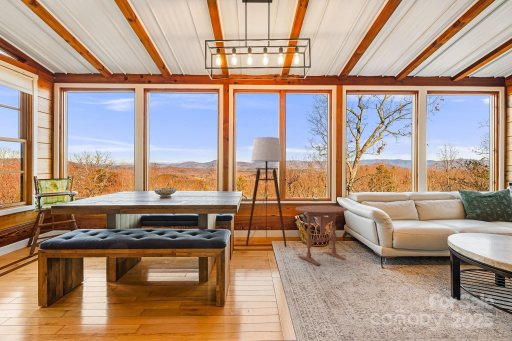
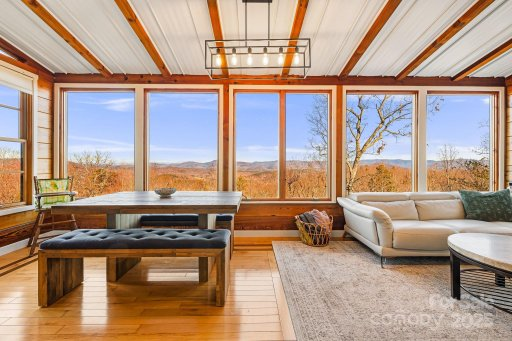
- floor lamp [235,136,288,248]
- table [295,205,349,266]
